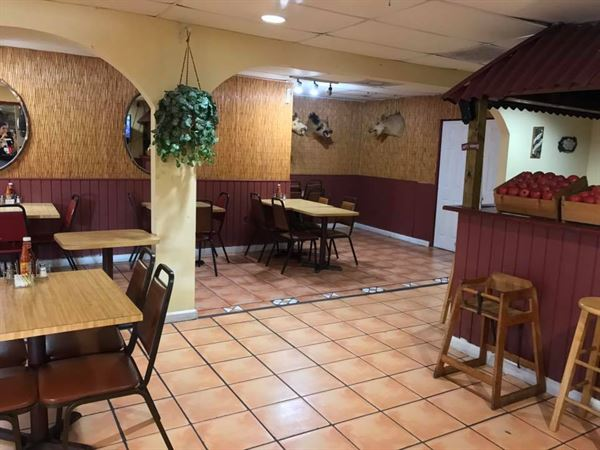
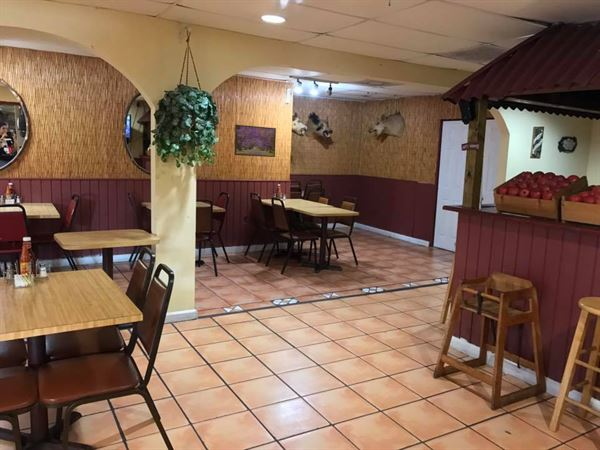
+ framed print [233,124,277,158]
